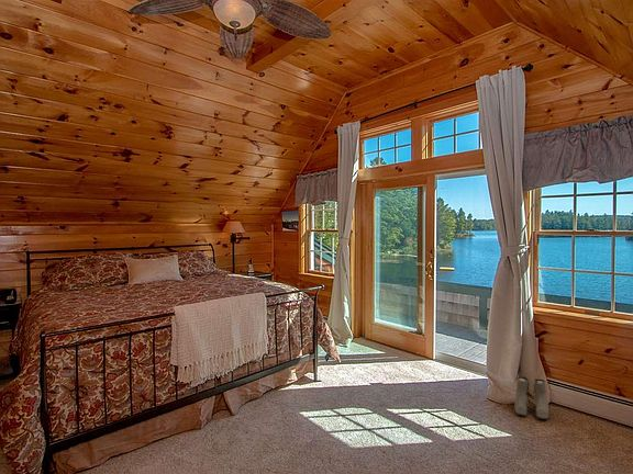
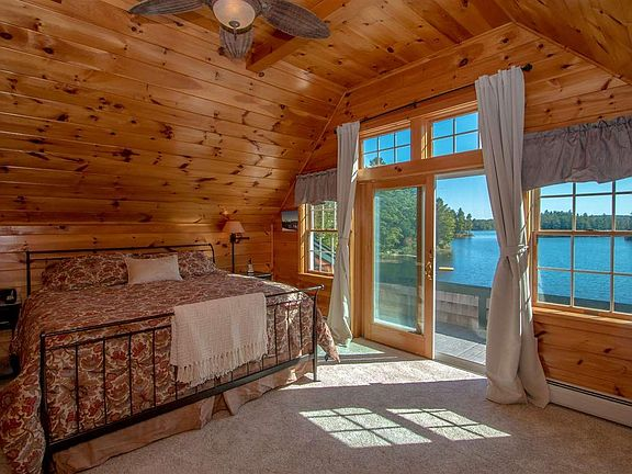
- boots [513,375,549,420]
